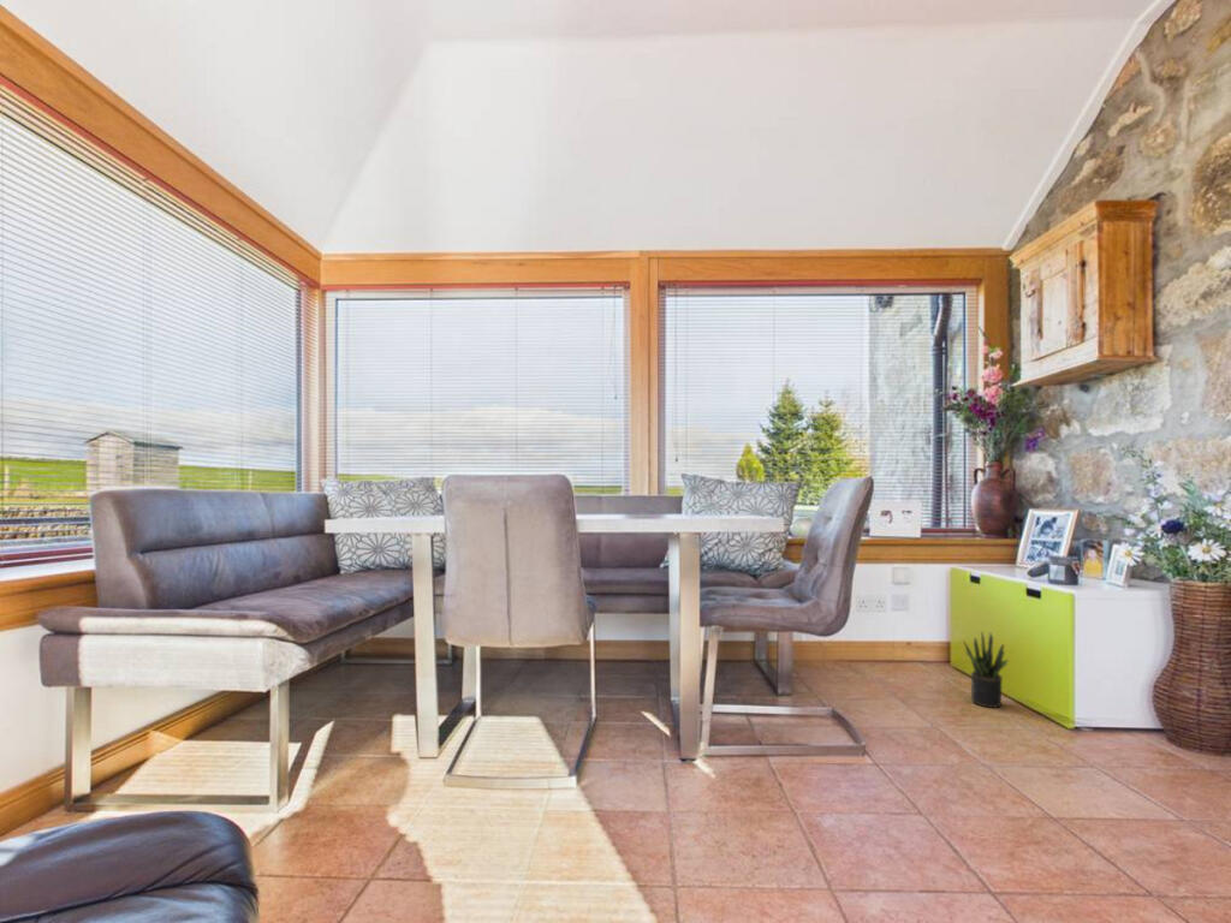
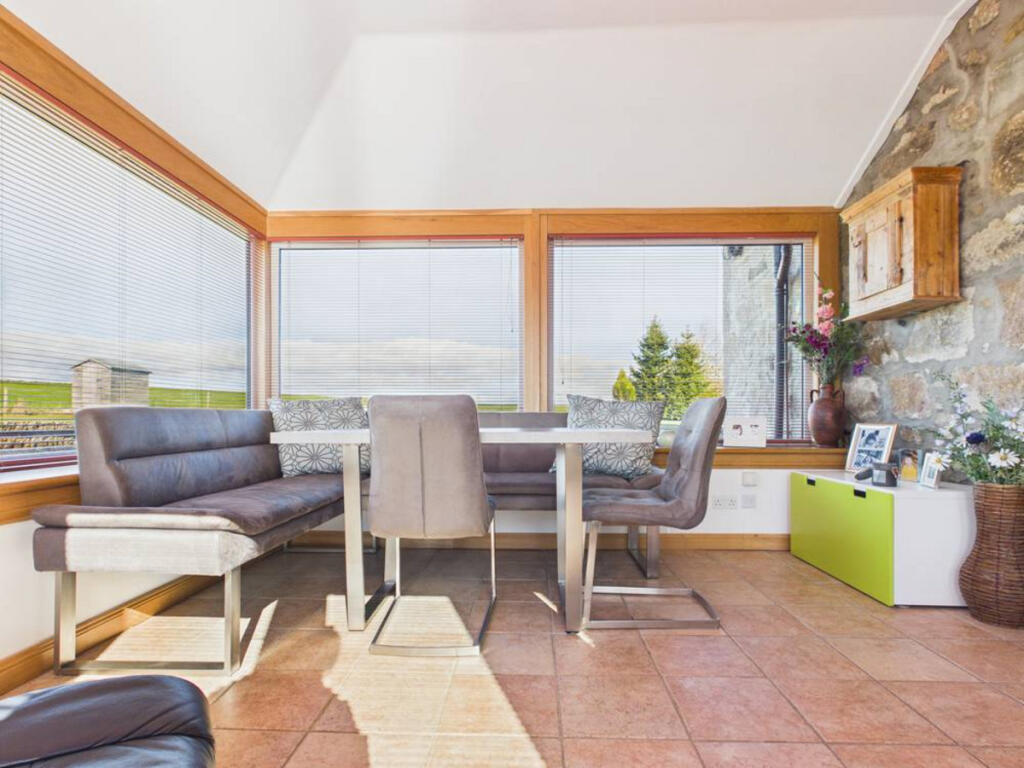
- potted plant [962,631,1010,709]
